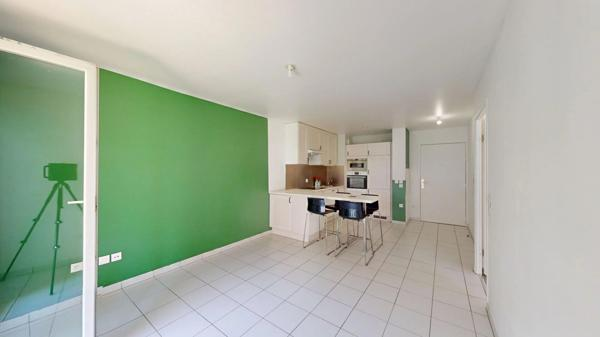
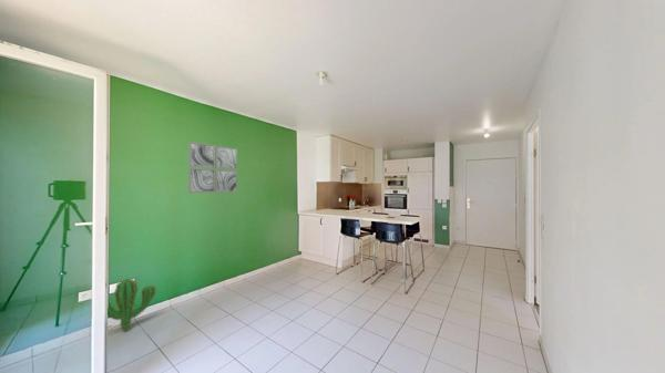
+ cactus [106,277,157,332]
+ wall art [187,141,238,194]
